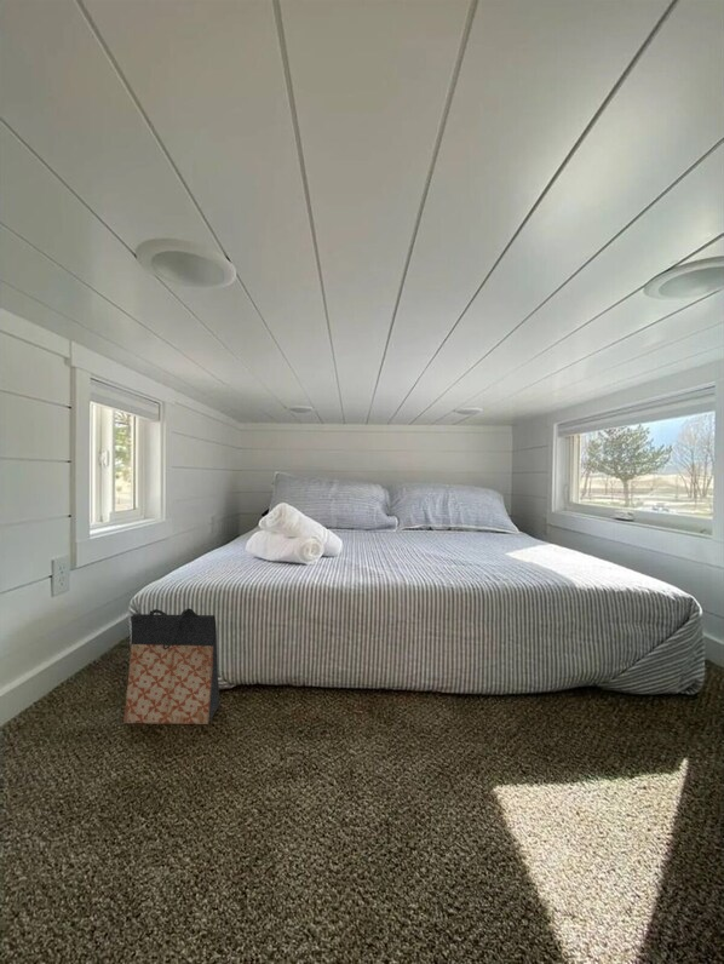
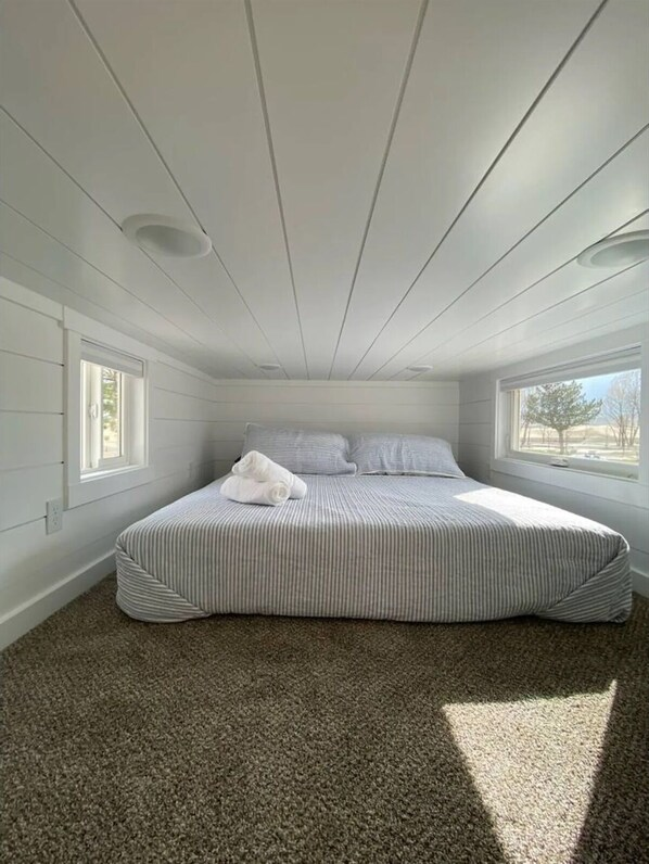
- bag [122,607,222,725]
